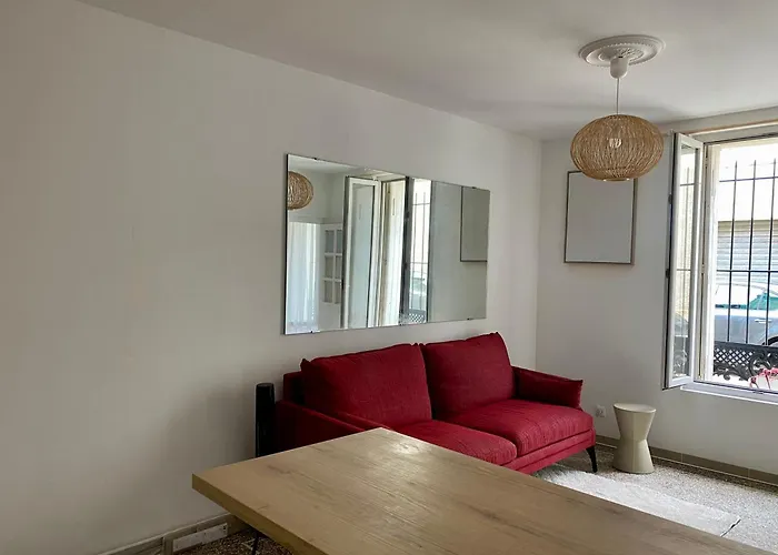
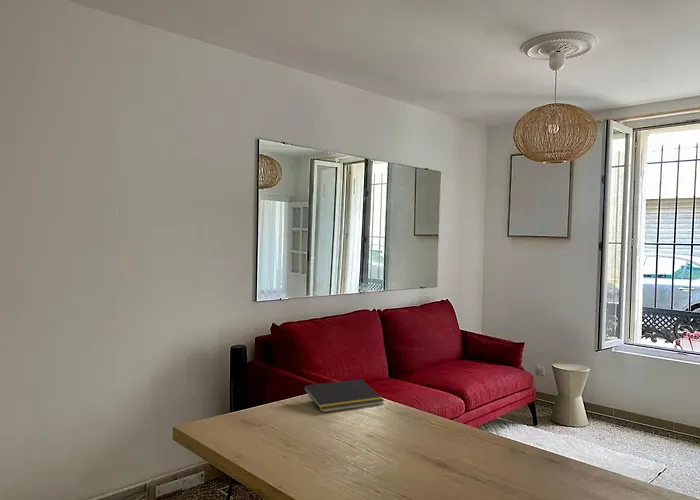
+ notepad [301,378,386,414]
